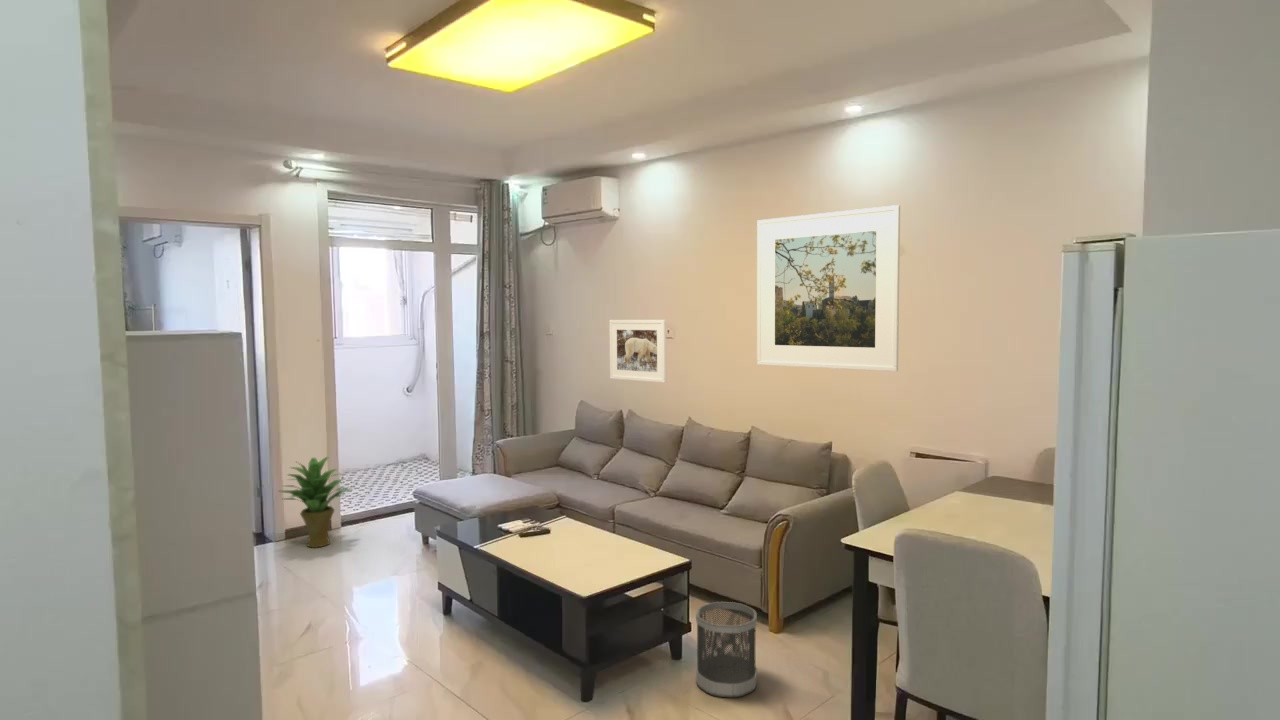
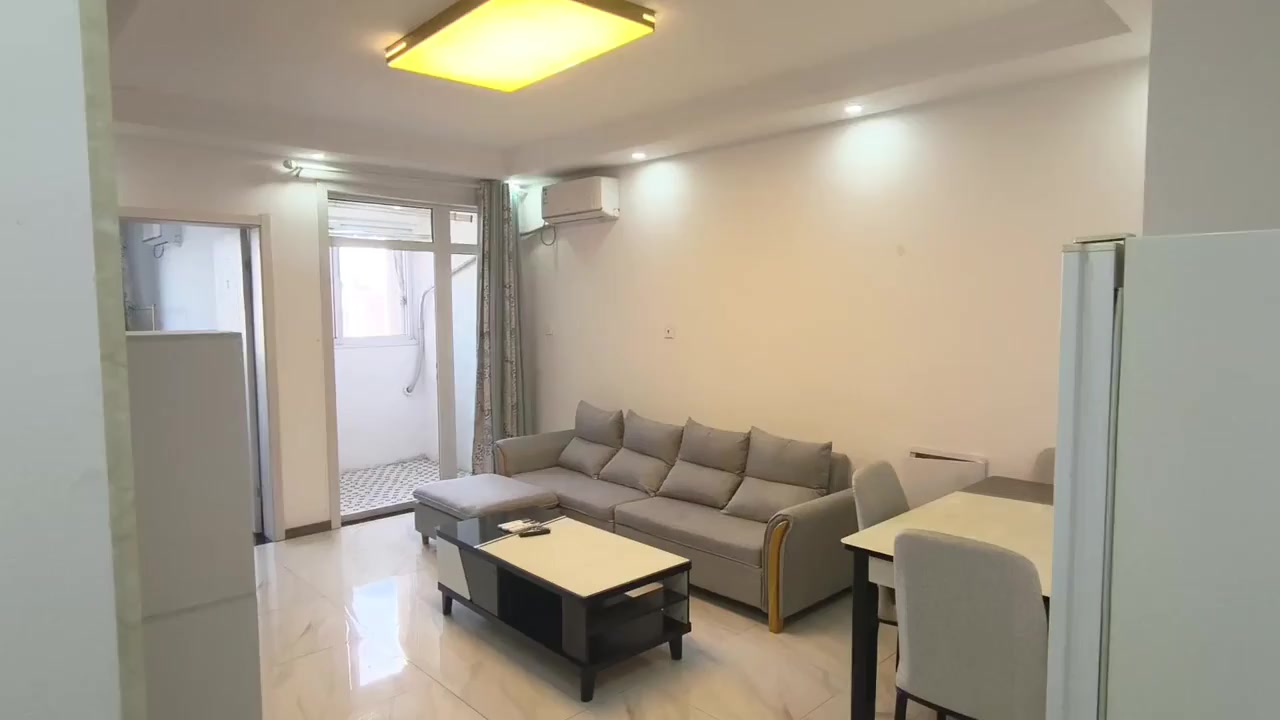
- potted plant [277,456,353,549]
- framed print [608,319,667,384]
- wastebasket [695,601,758,699]
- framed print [756,204,901,372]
